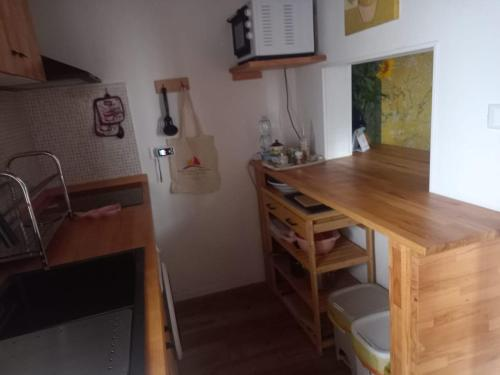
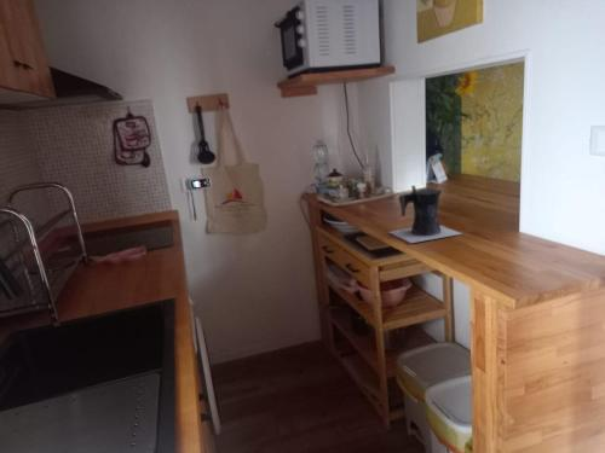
+ moka pot [387,185,463,244]
